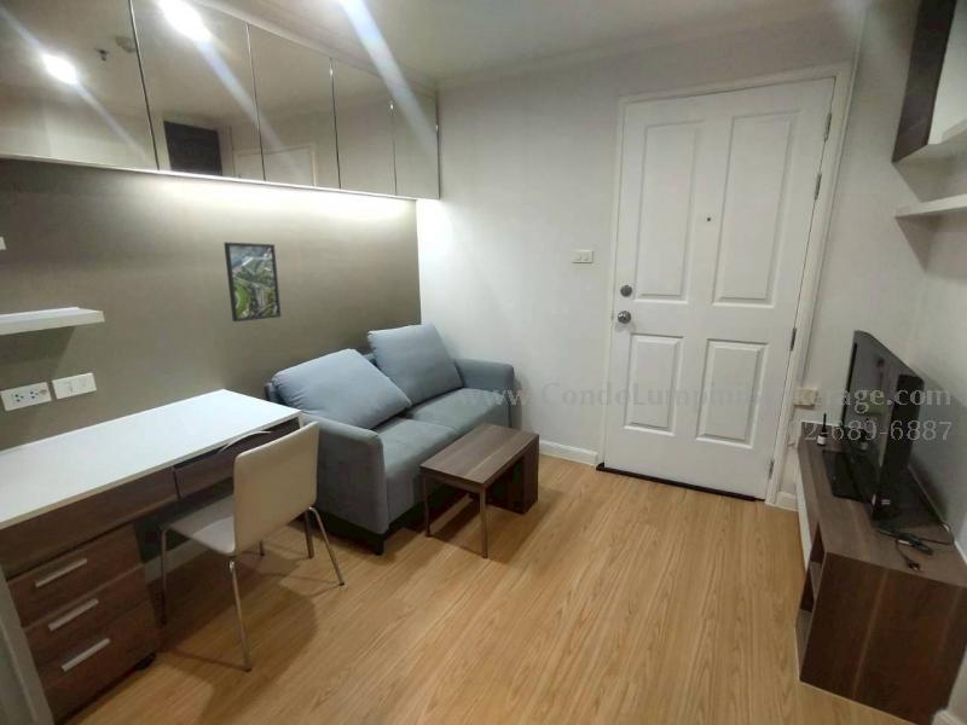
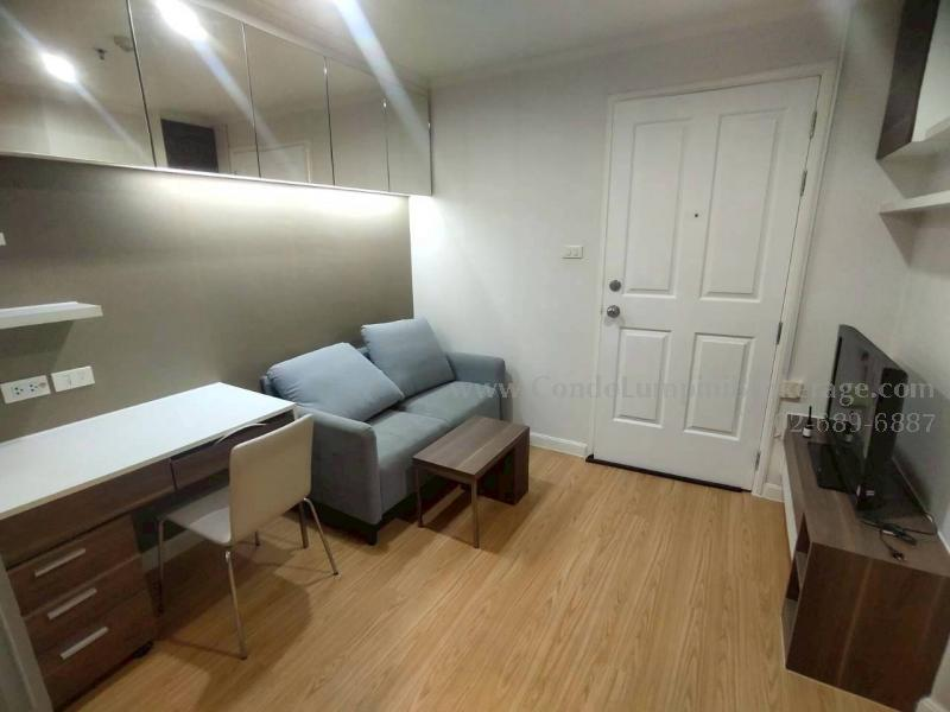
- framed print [222,242,282,323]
